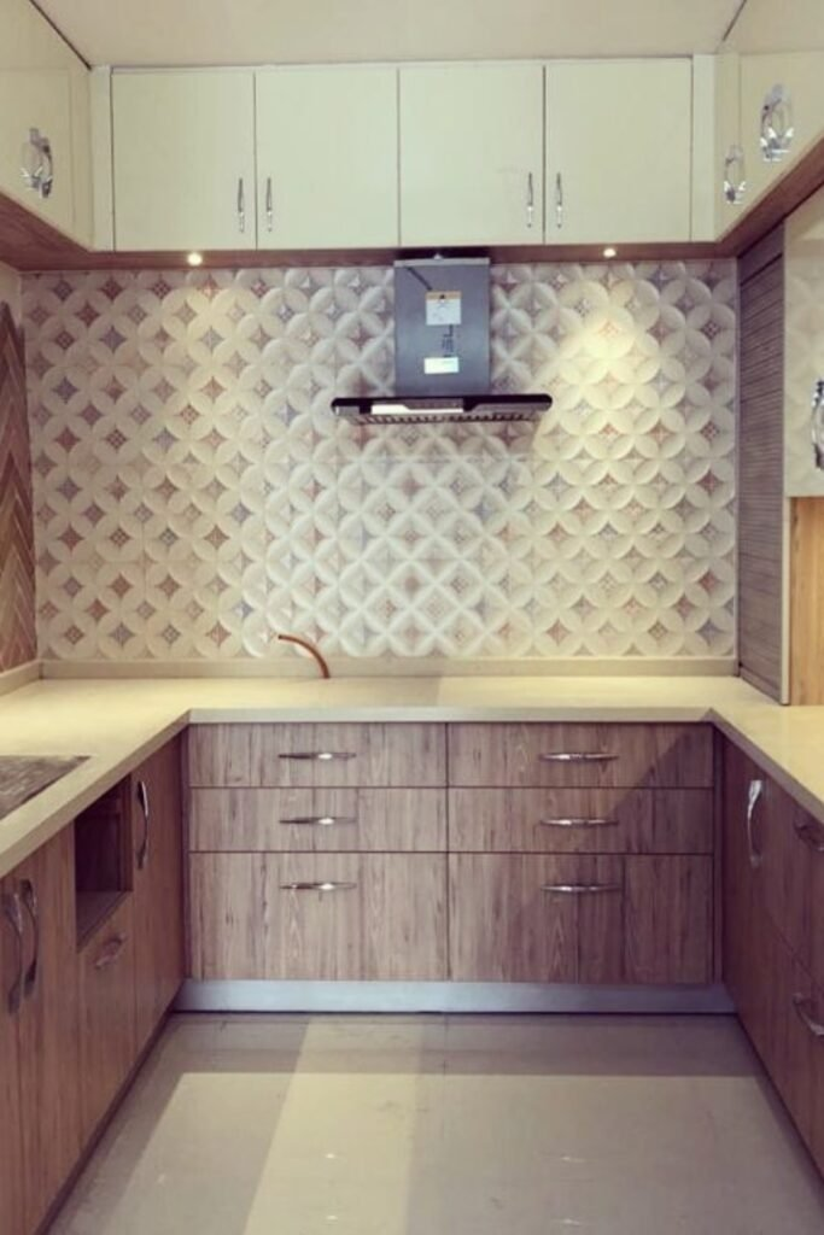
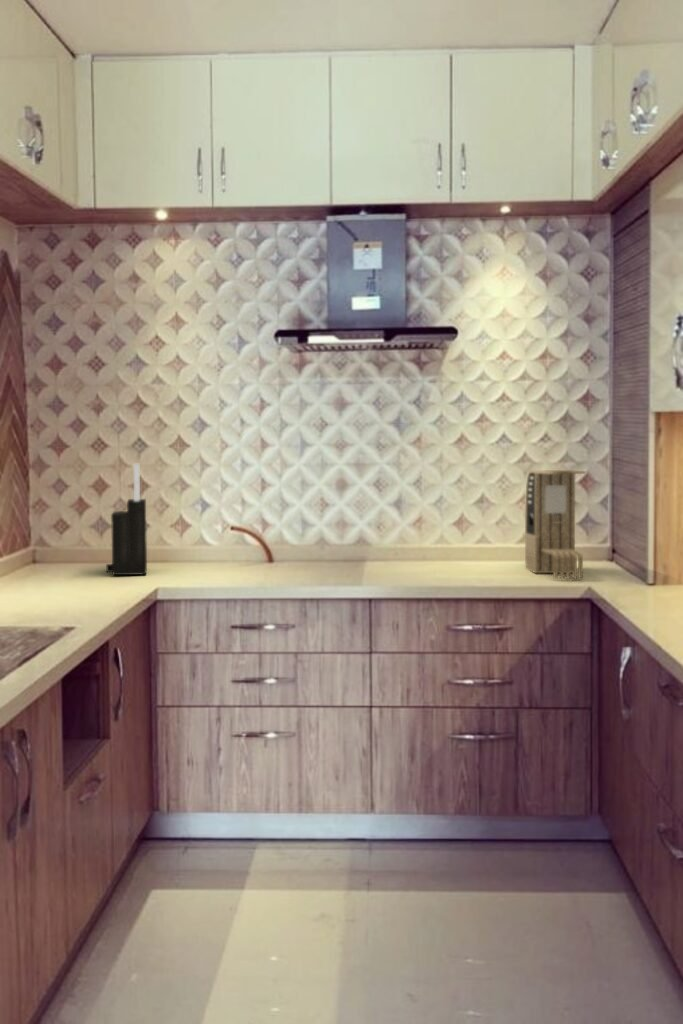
+ knife block [105,463,148,576]
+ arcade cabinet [524,469,587,580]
